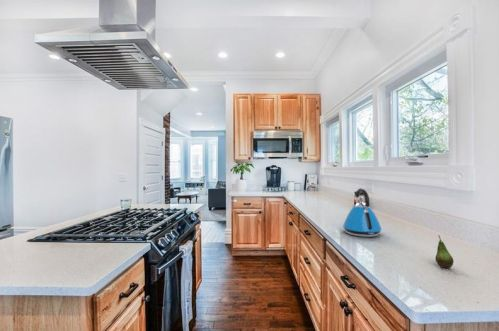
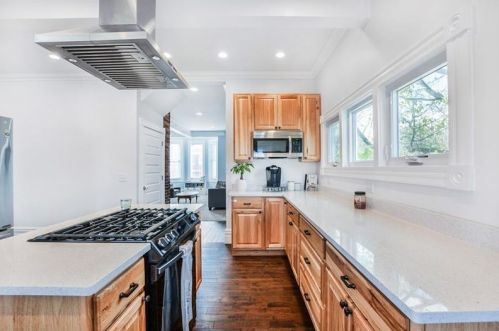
- fruit [435,234,454,269]
- kettle [342,187,383,238]
